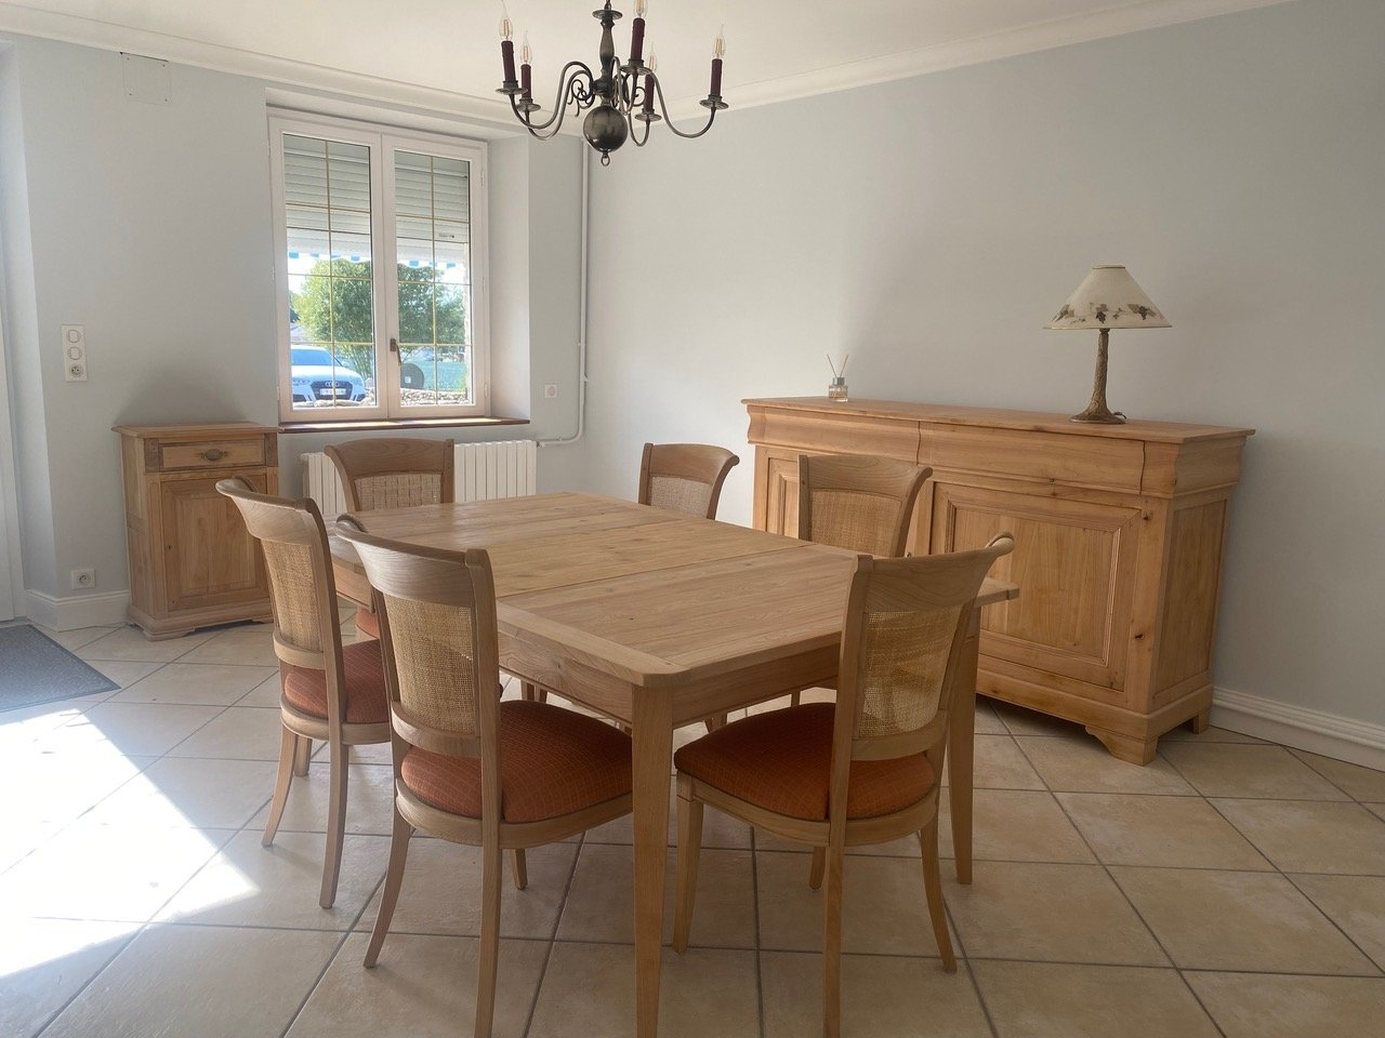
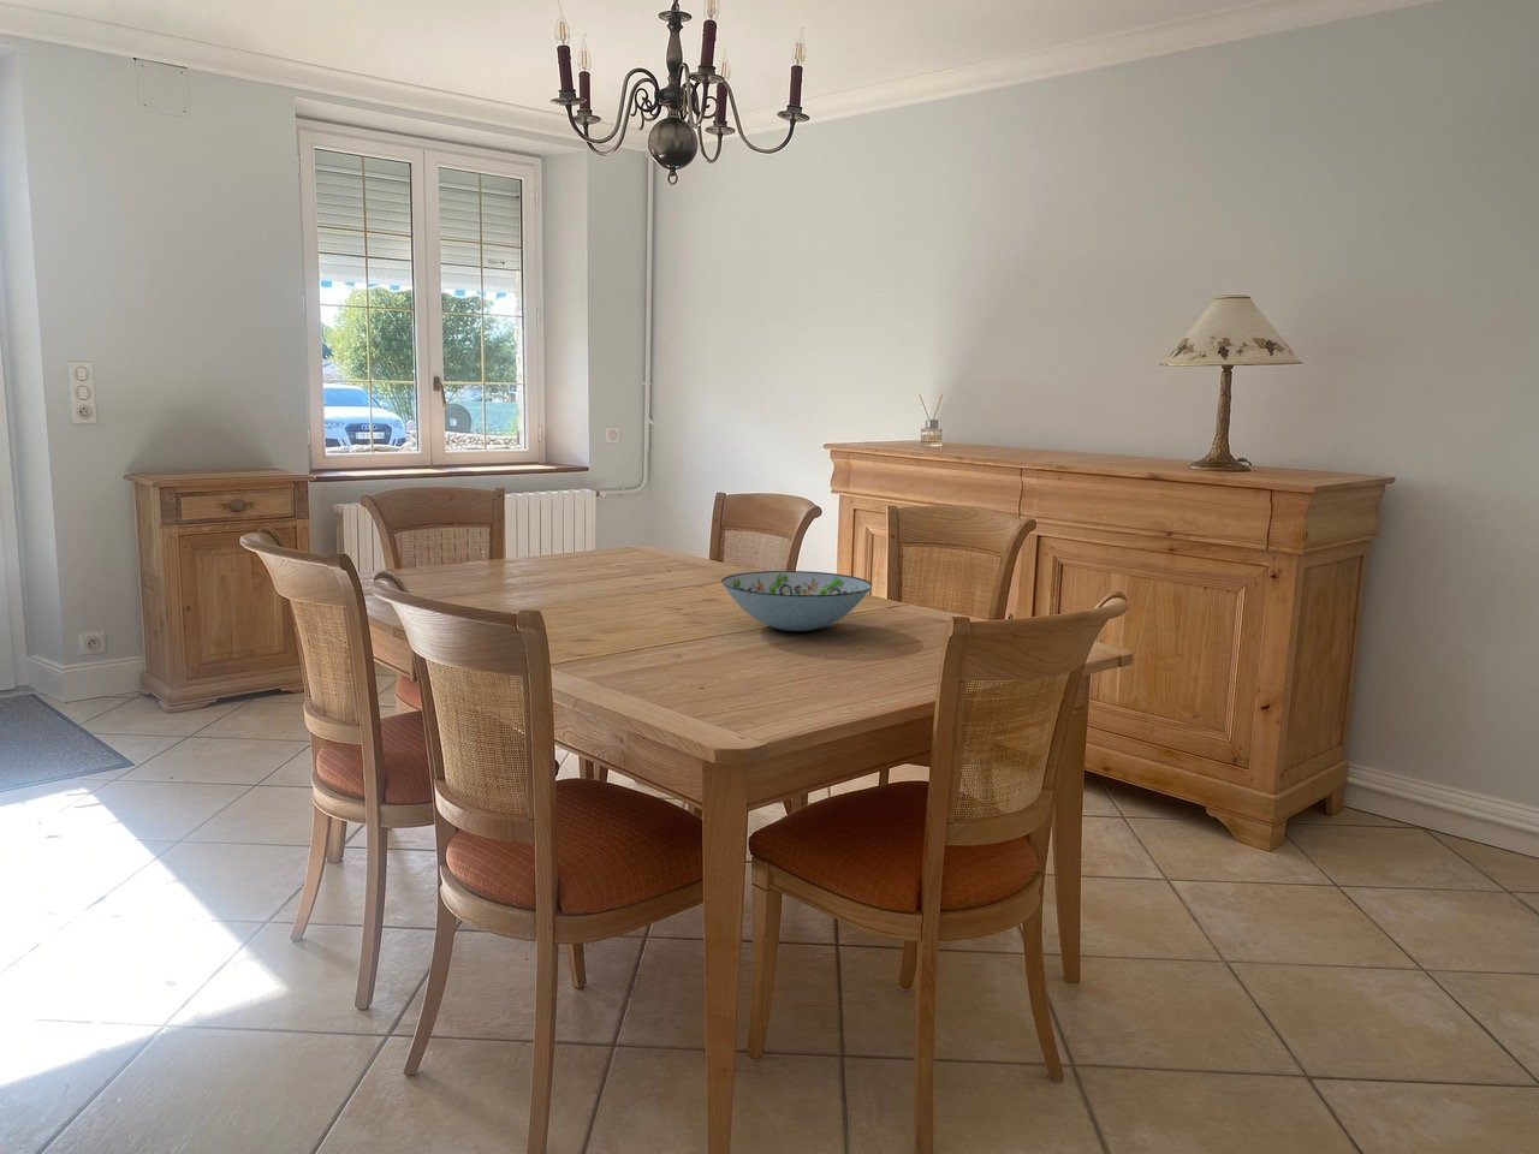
+ decorative bowl [720,570,873,633]
